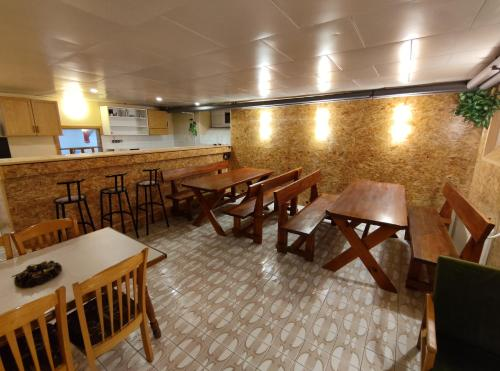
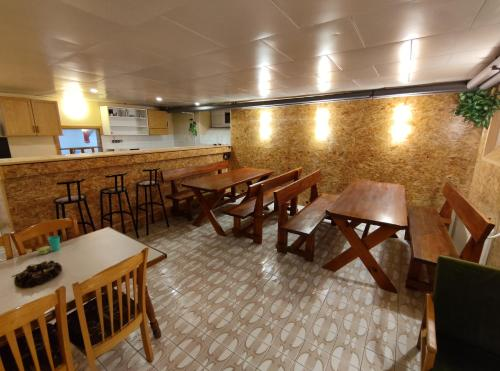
+ cup [37,235,61,255]
